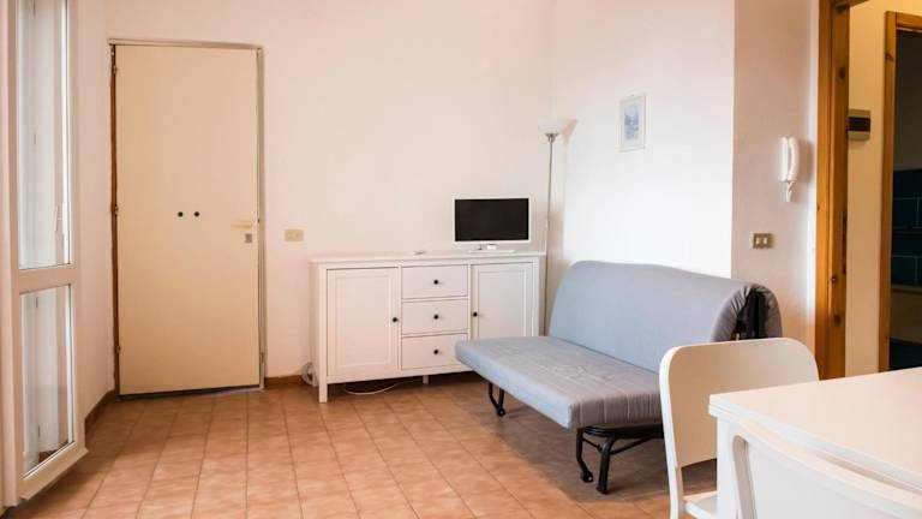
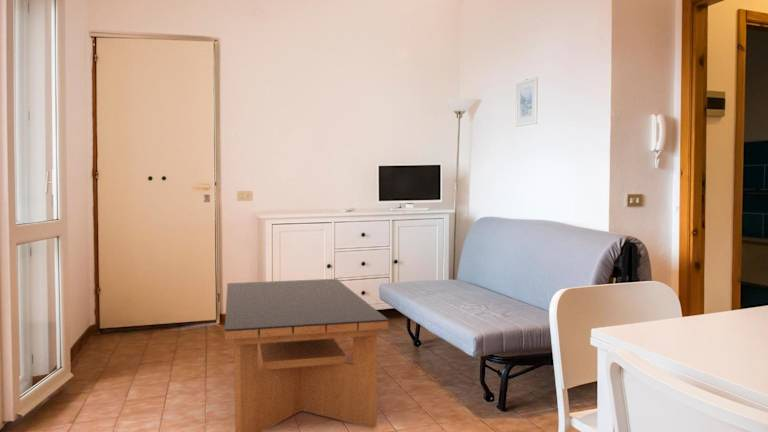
+ coffee table [224,278,389,432]
